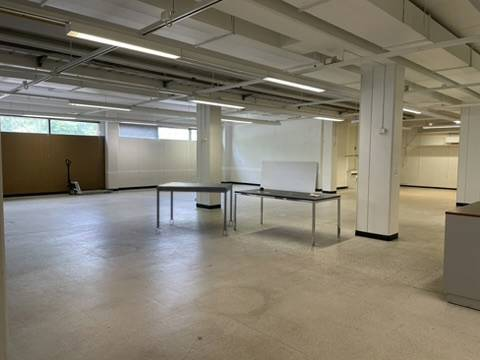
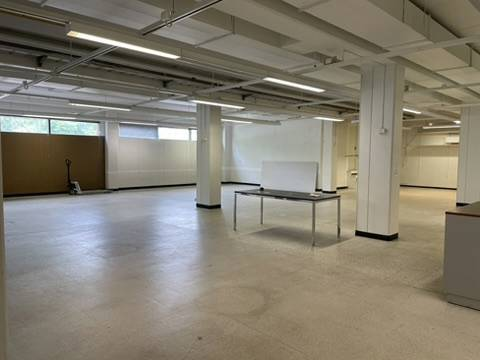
- dining table [155,182,234,237]
